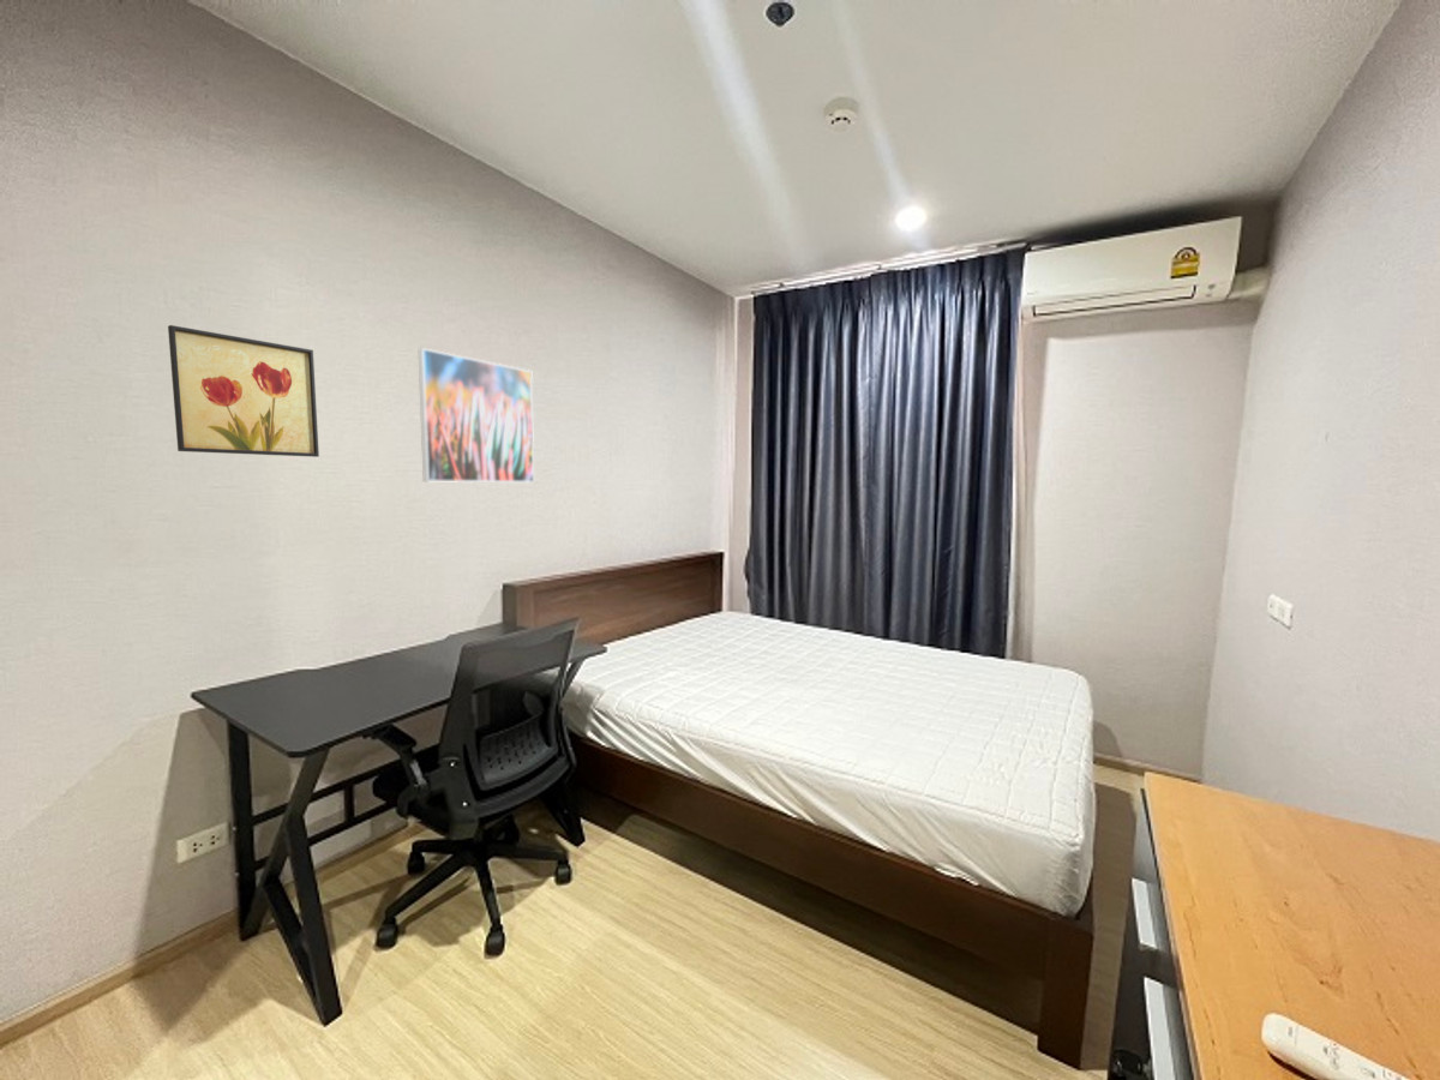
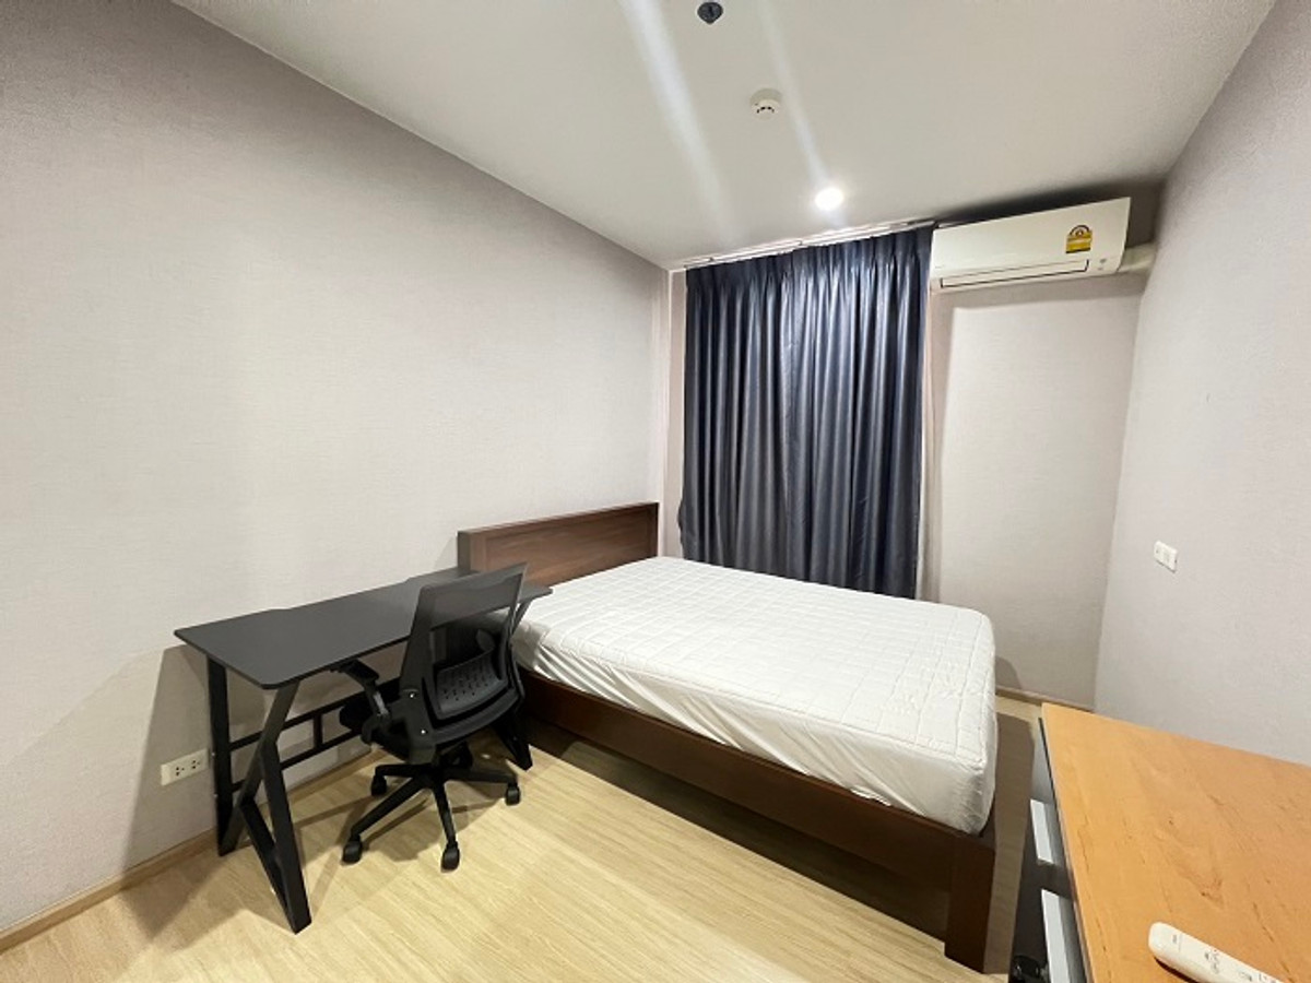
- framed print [418,347,535,484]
- wall art [167,324,320,458]
